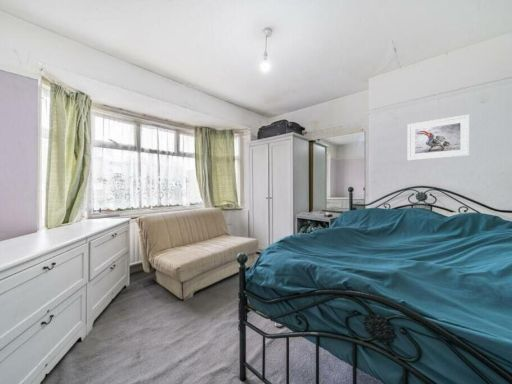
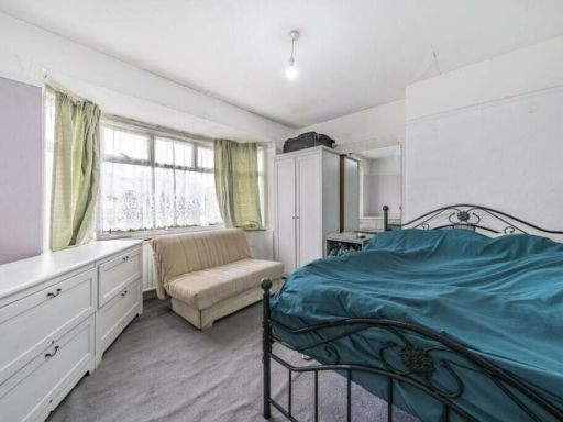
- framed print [407,114,471,161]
